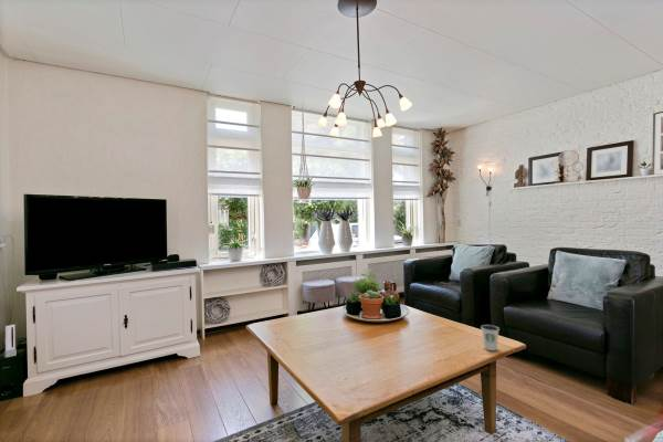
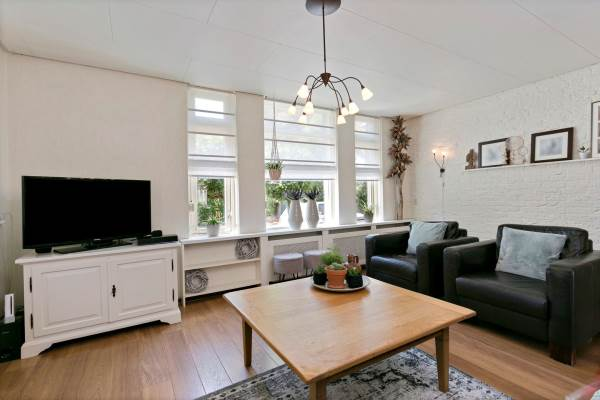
- dixie cup [480,324,501,351]
